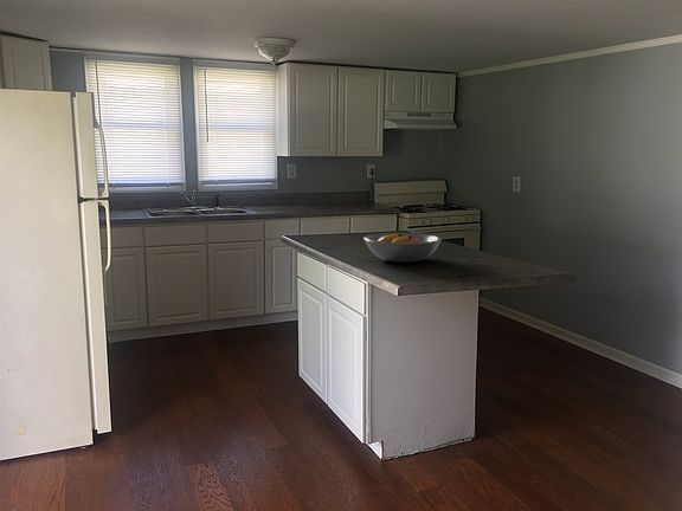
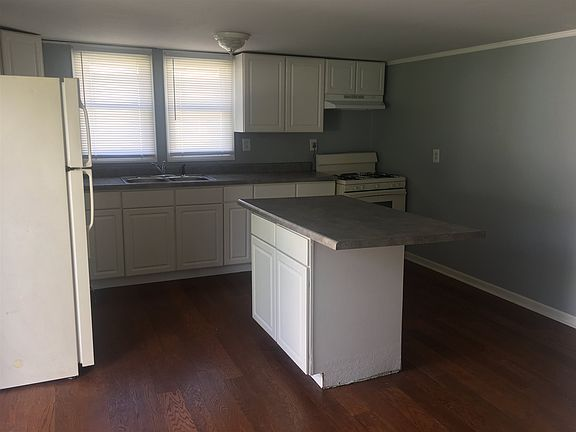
- fruit bowl [362,232,443,264]
